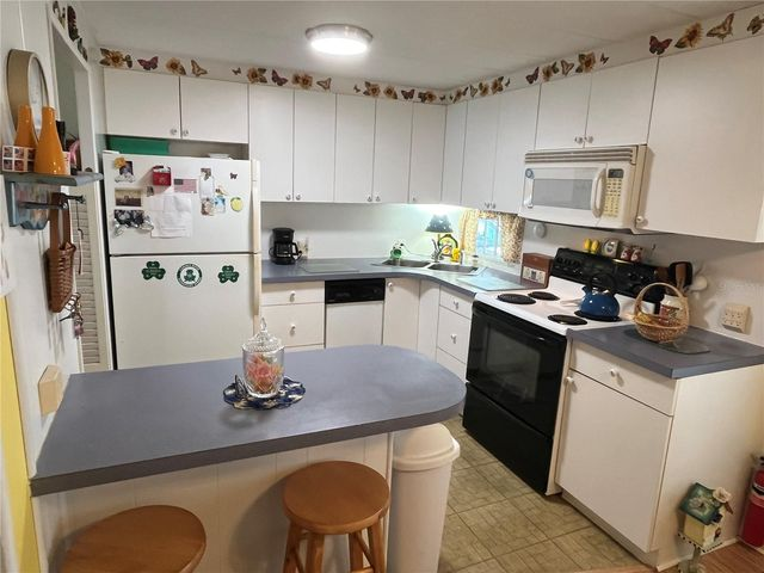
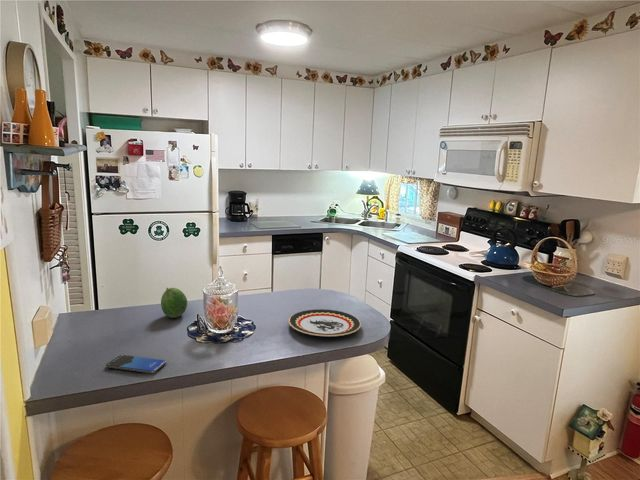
+ plate [288,308,362,337]
+ fruit [160,287,188,319]
+ smartphone [105,354,167,374]
